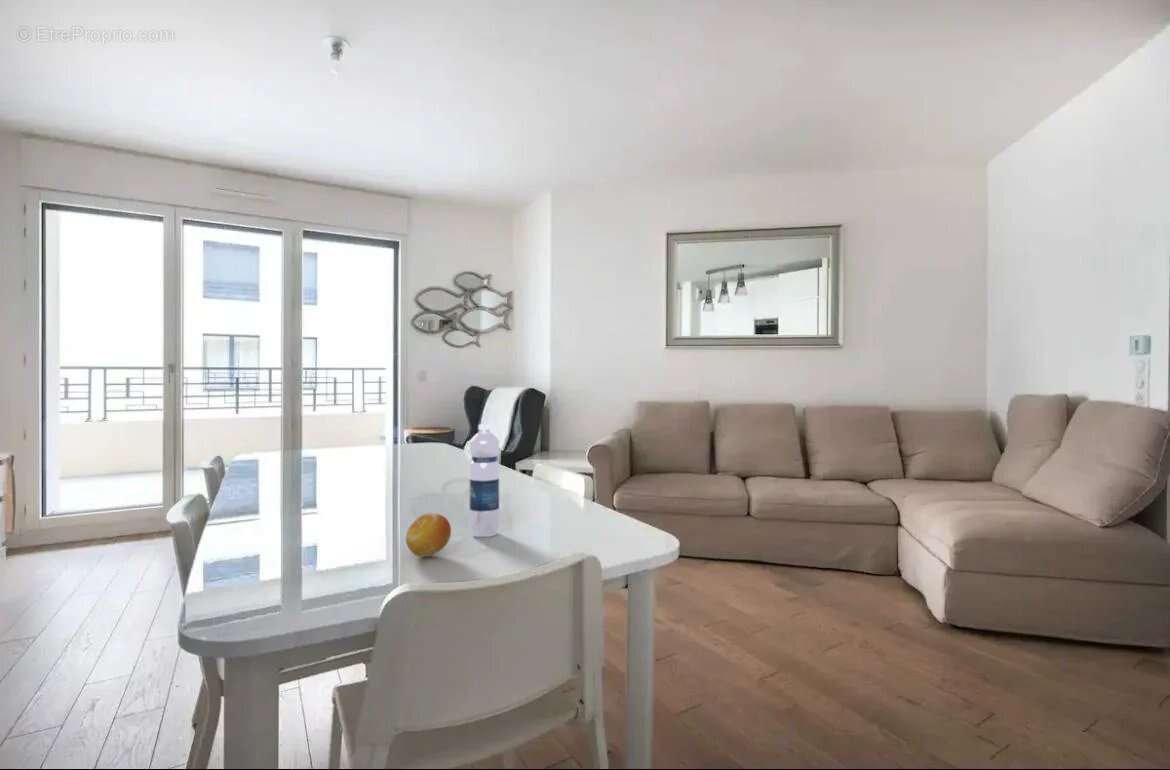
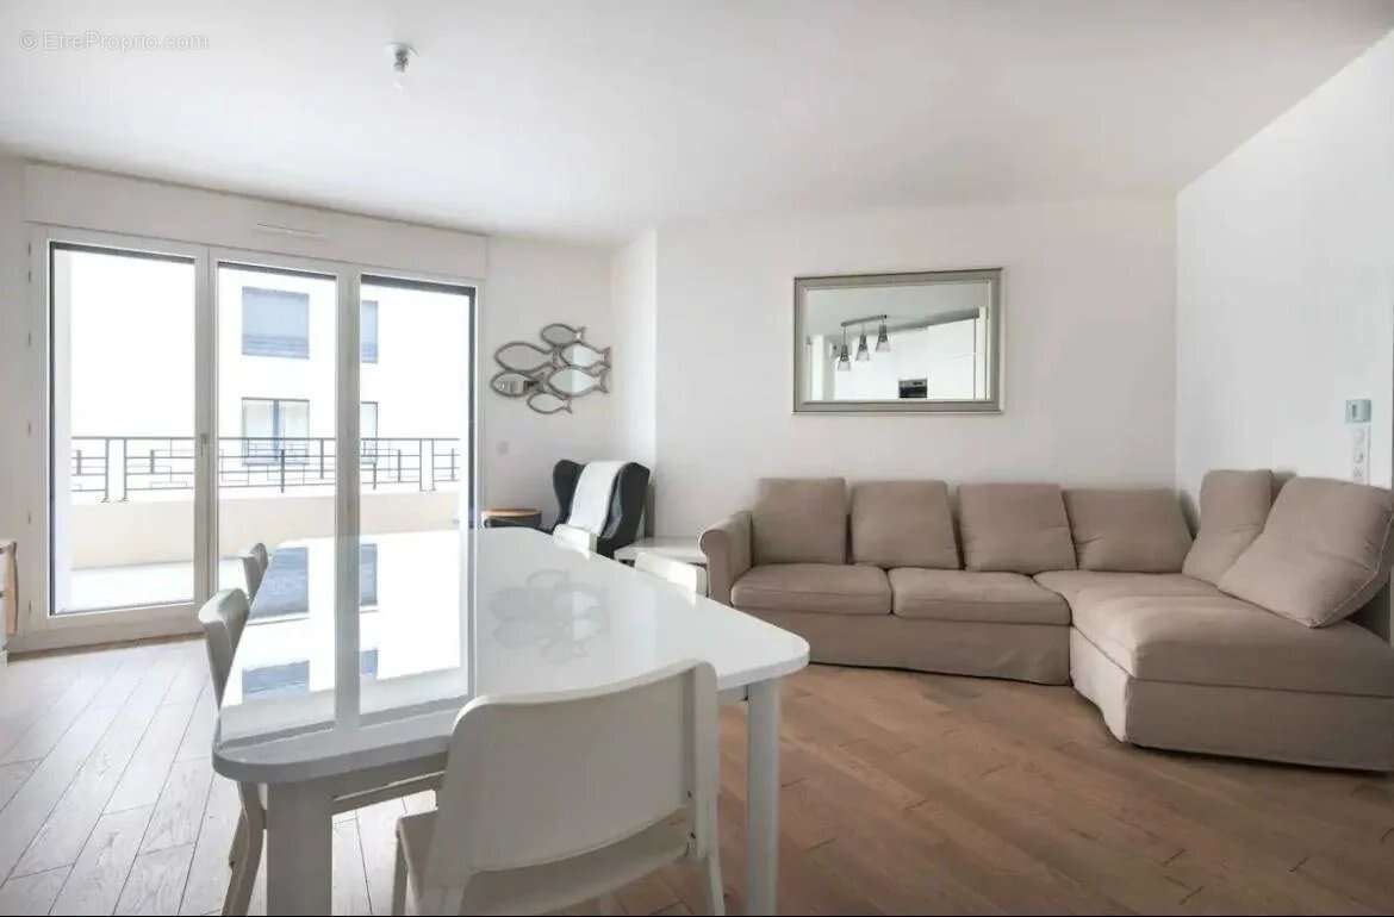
- water bottle [468,423,501,538]
- fruit [405,512,452,558]
